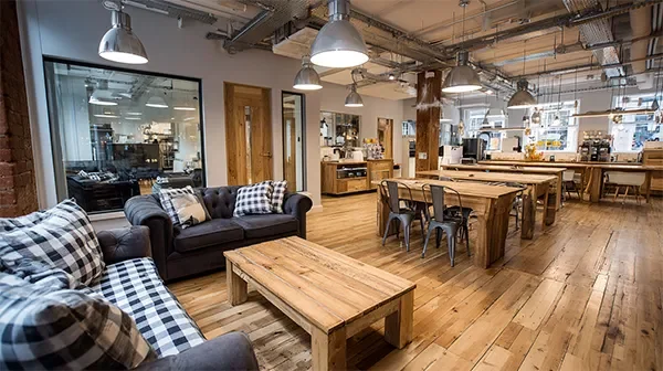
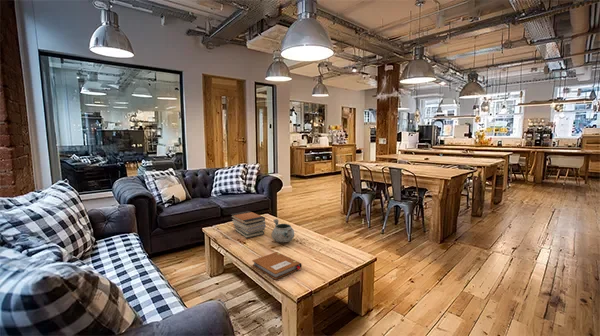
+ notebook [251,251,303,280]
+ decorative bowl [271,218,295,243]
+ book stack [230,210,267,239]
